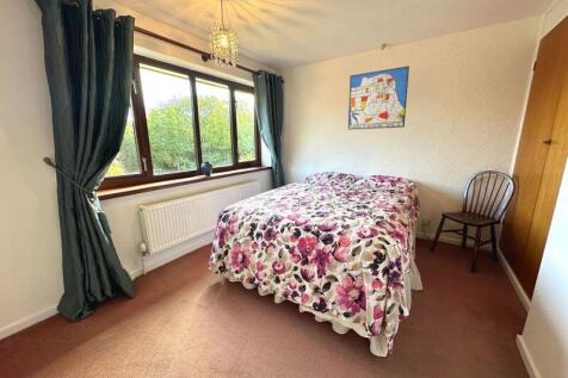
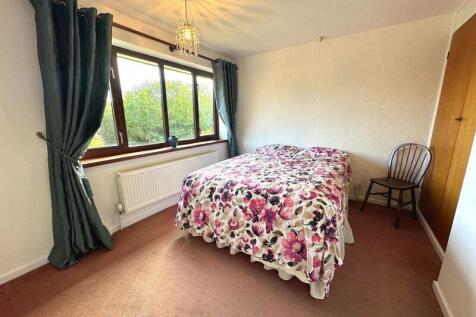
- wall art [347,66,410,131]
